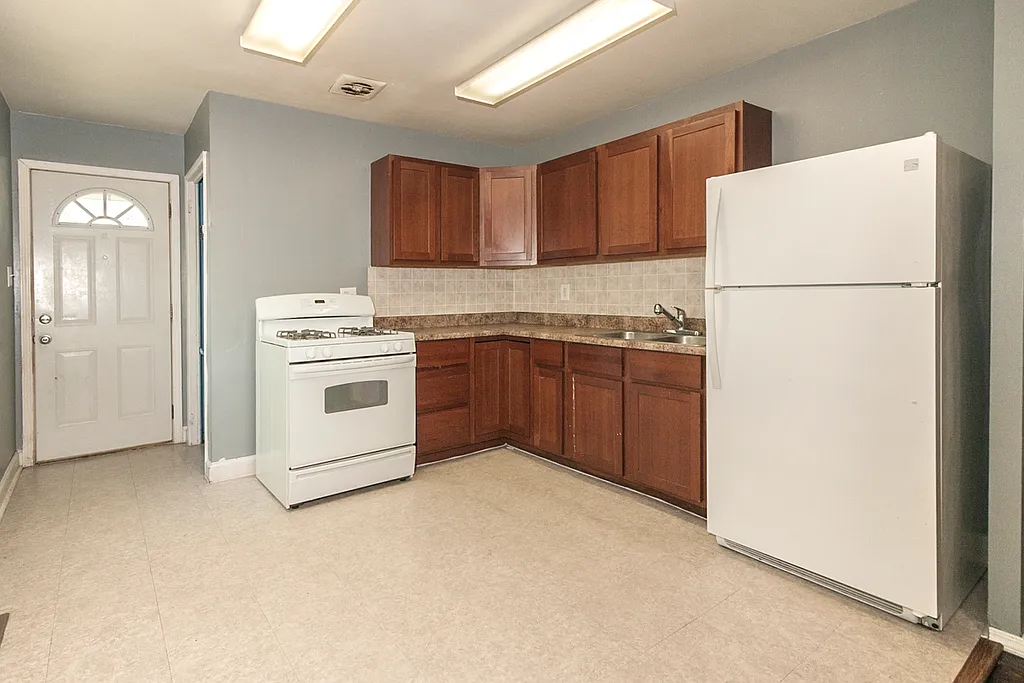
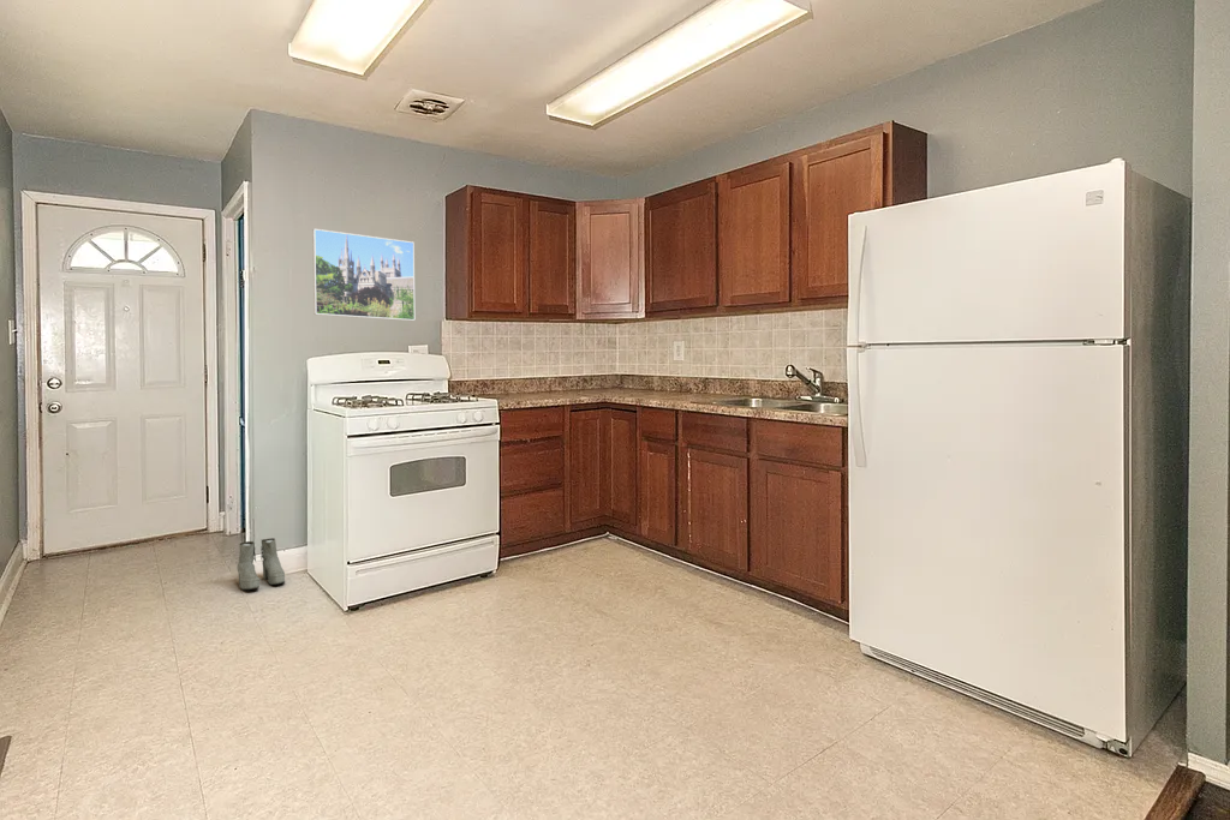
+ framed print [311,228,416,322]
+ boots [235,537,286,591]
